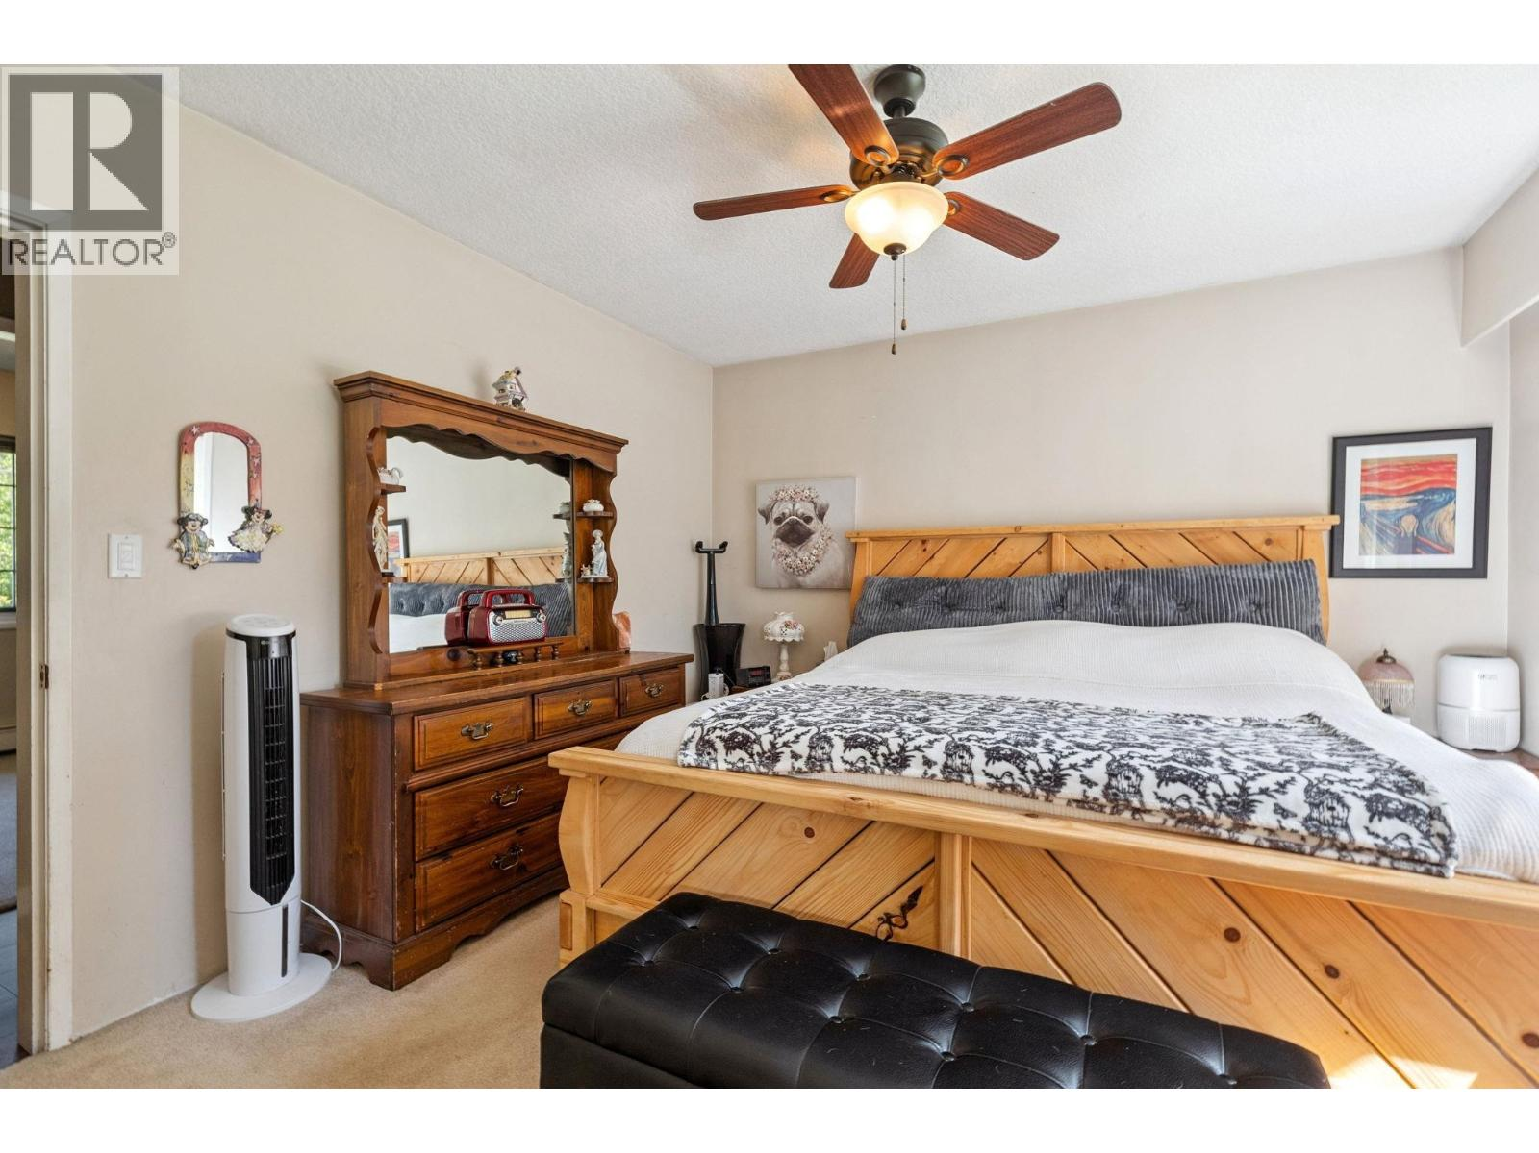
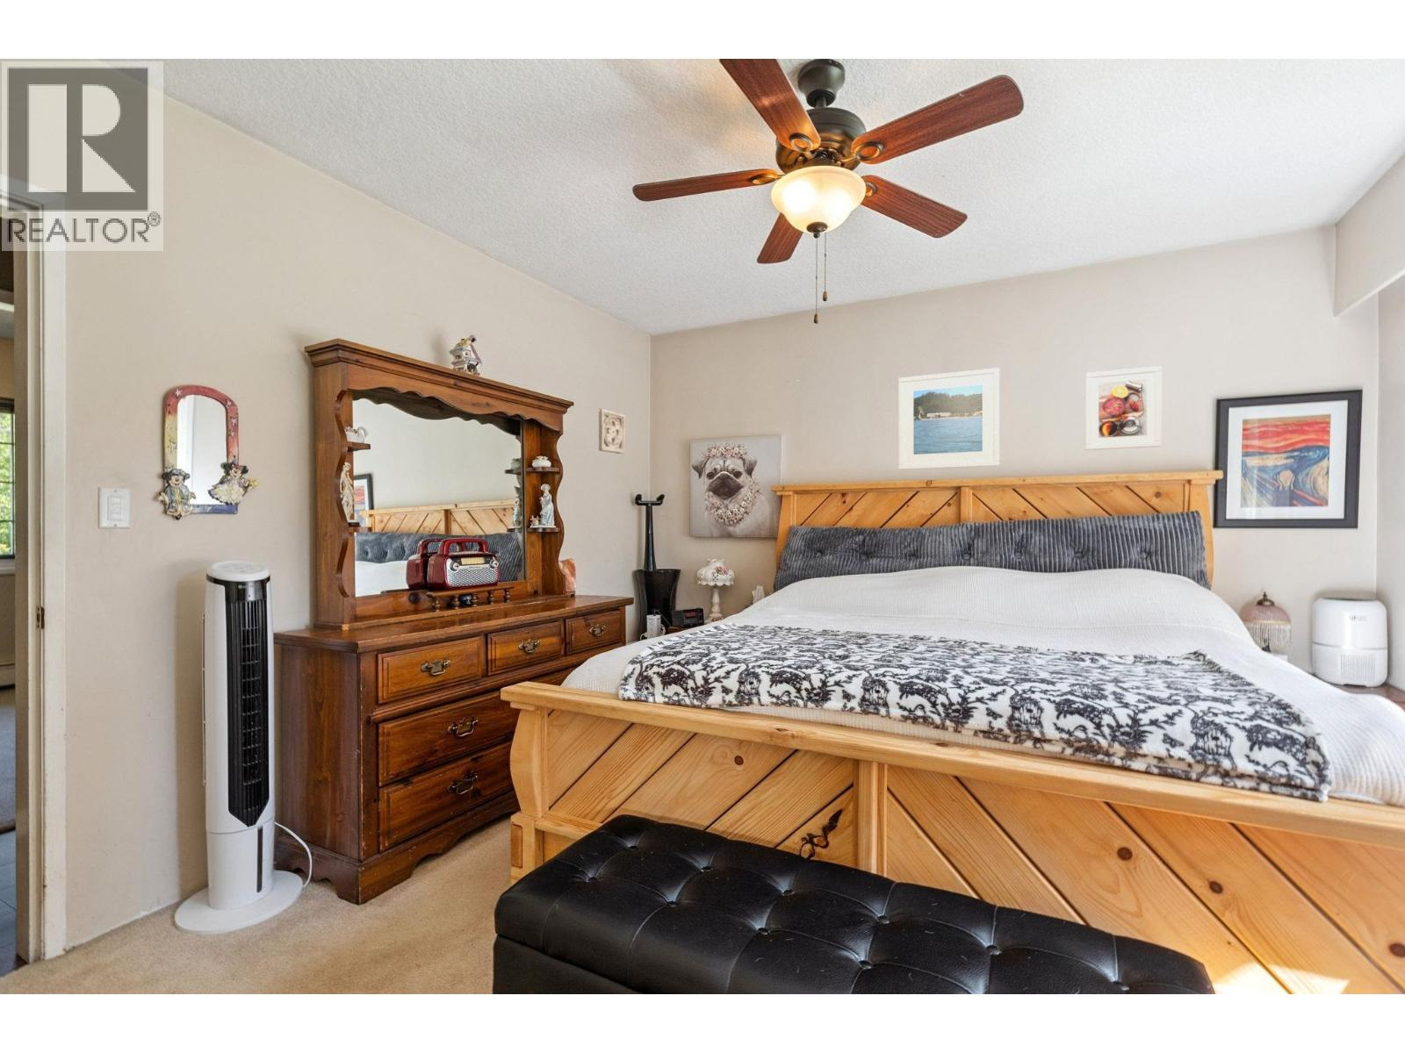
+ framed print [1084,365,1162,451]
+ wall ornament [597,408,626,456]
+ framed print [897,367,1000,470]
